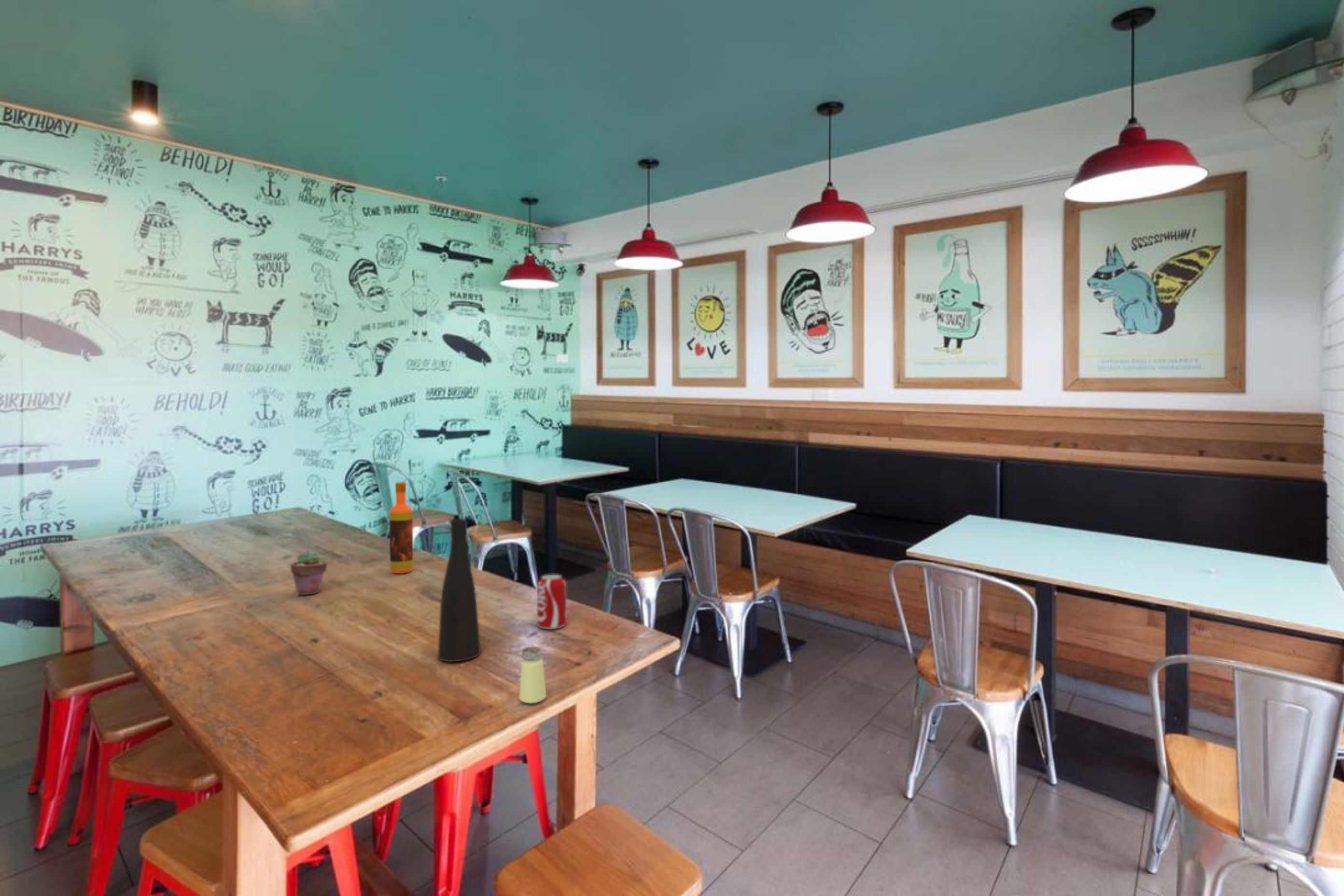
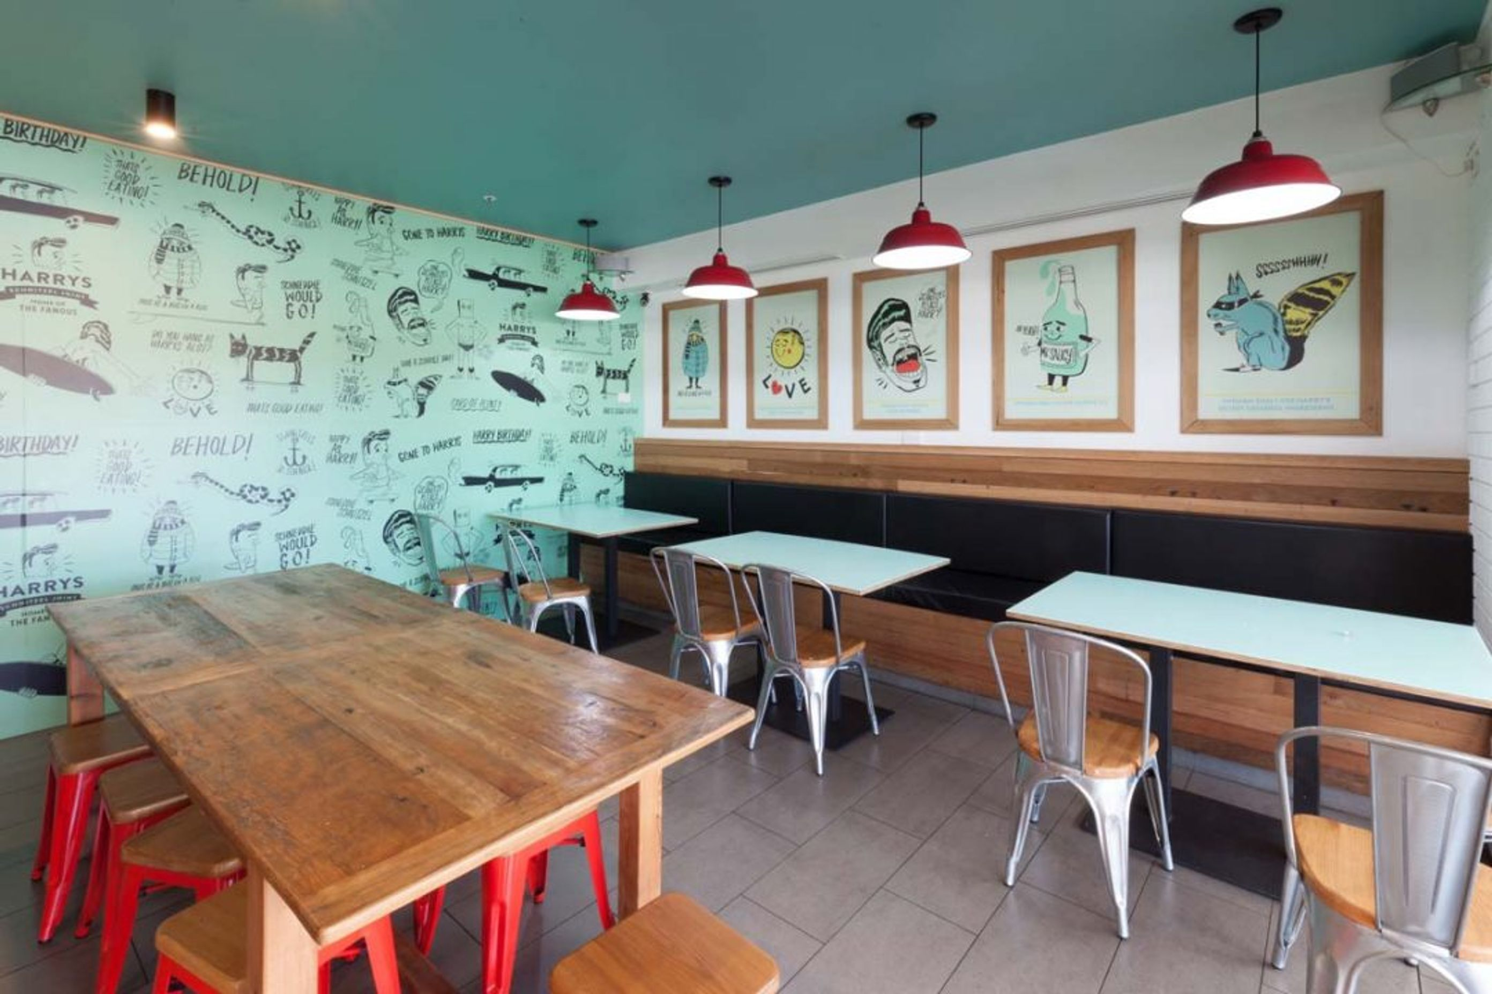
- vase [437,518,481,662]
- potted succulent [290,549,328,596]
- beverage can [536,574,567,630]
- saltshaker [518,646,546,704]
- hot sauce [389,481,414,574]
